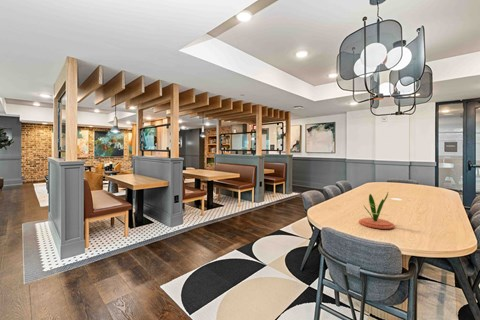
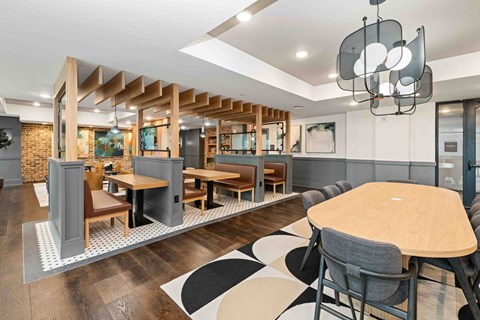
- plant [358,192,396,230]
